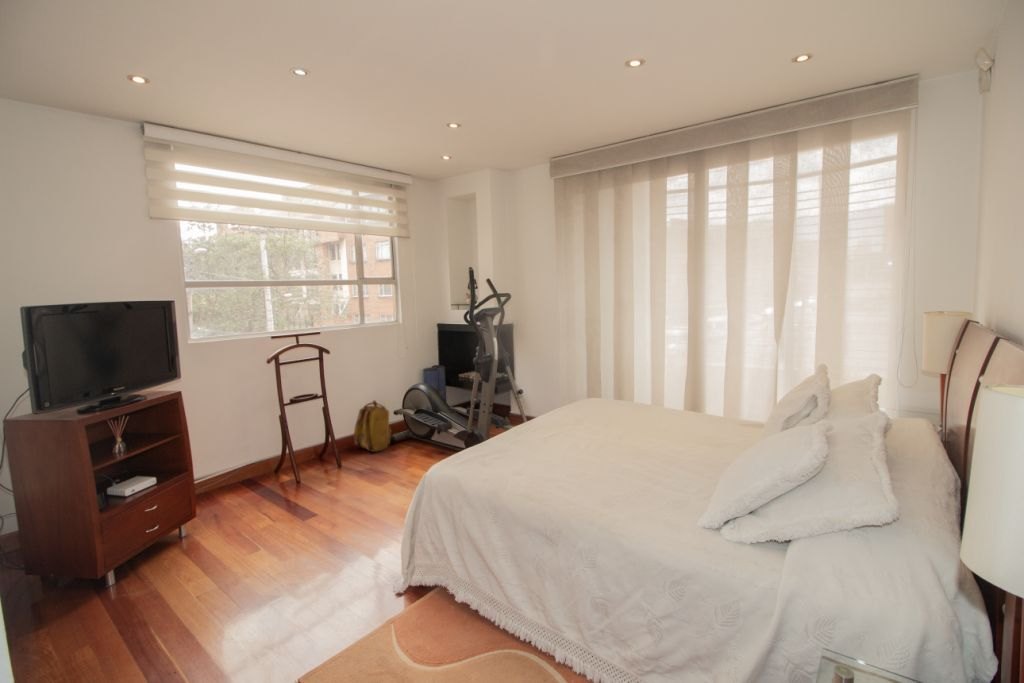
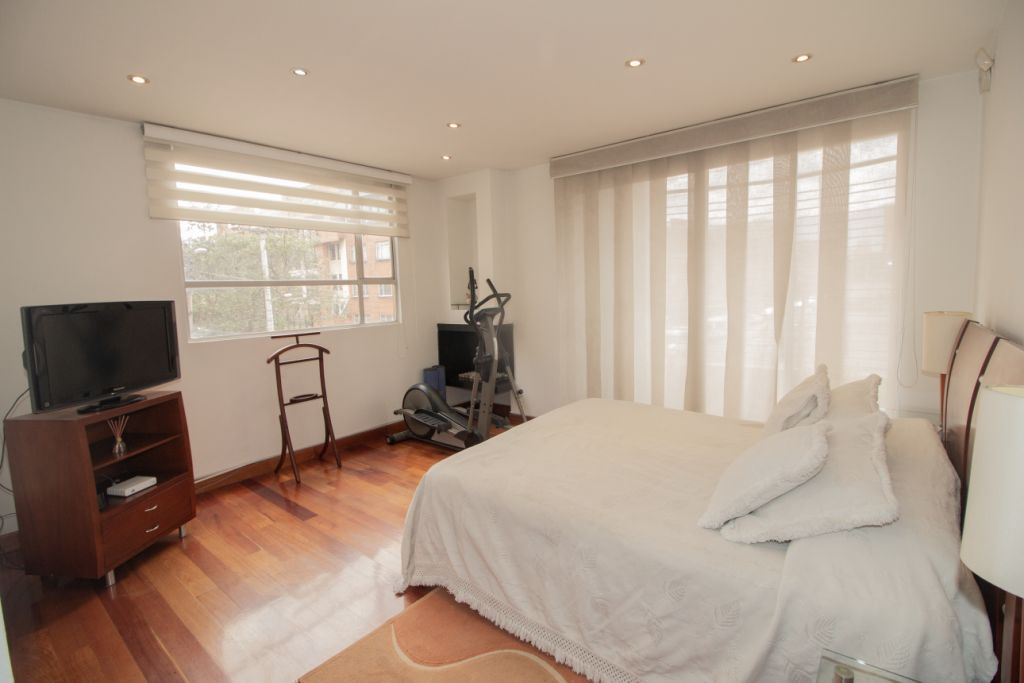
- backpack [353,399,392,453]
